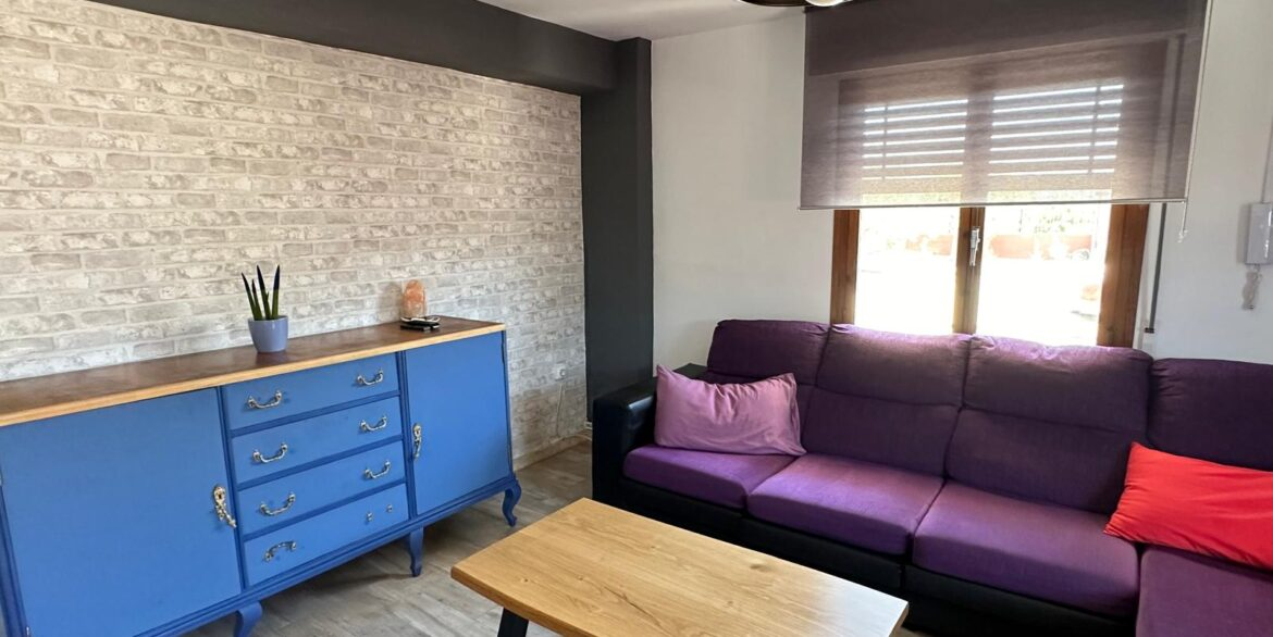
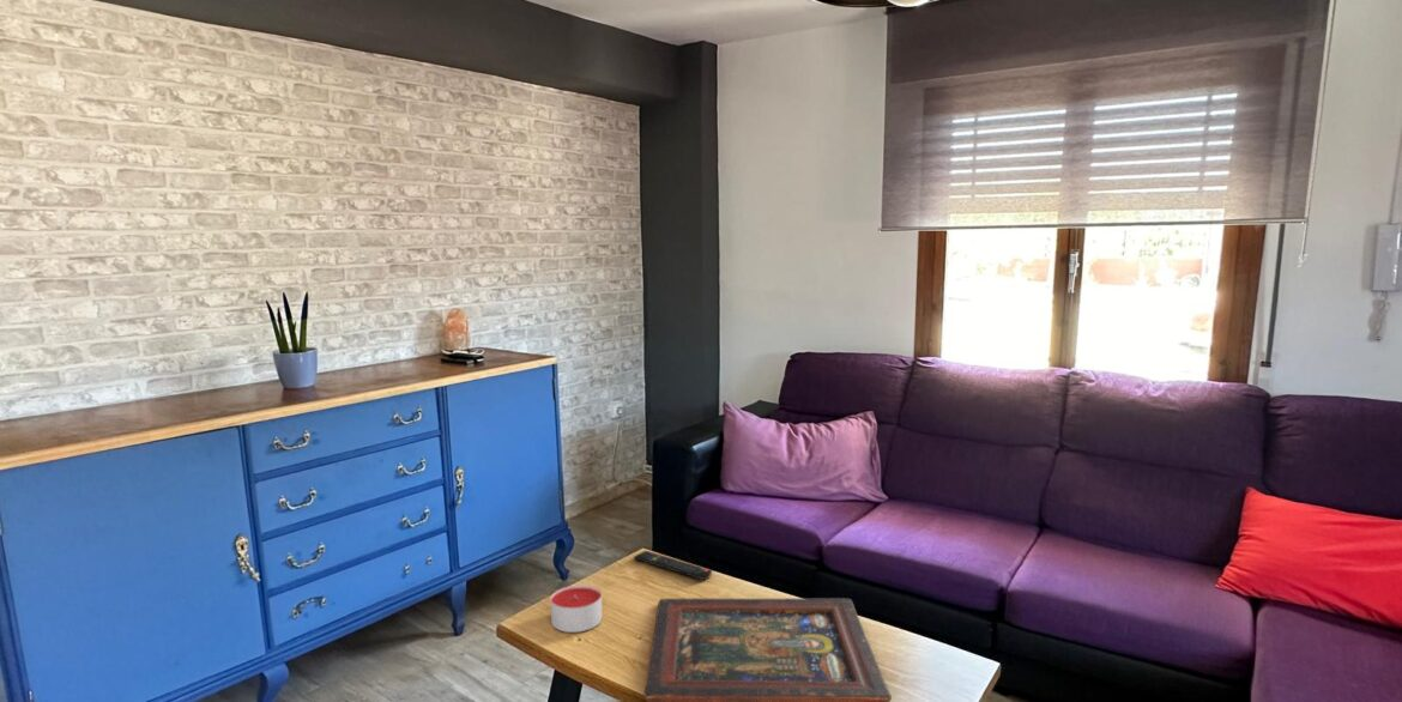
+ remote control [633,550,713,581]
+ candle [550,583,603,634]
+ religious icon [643,597,893,702]
